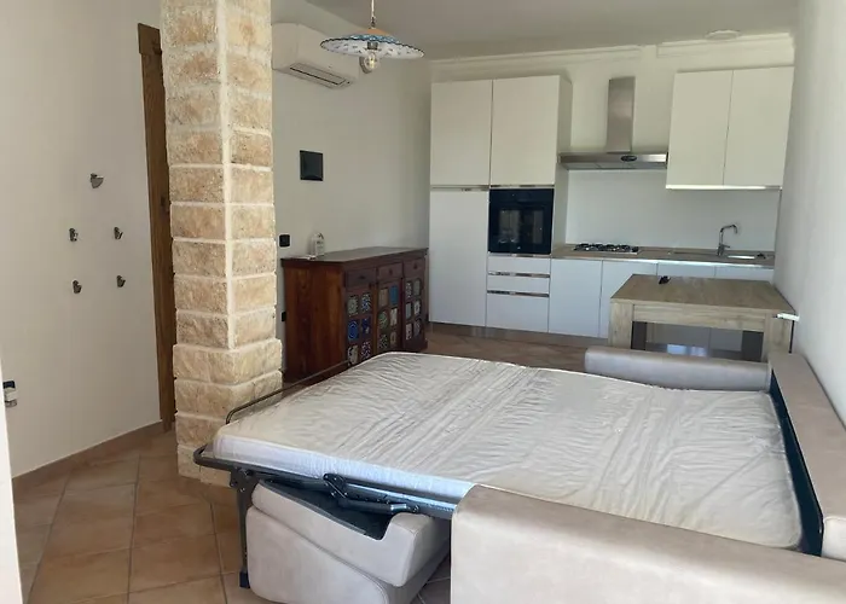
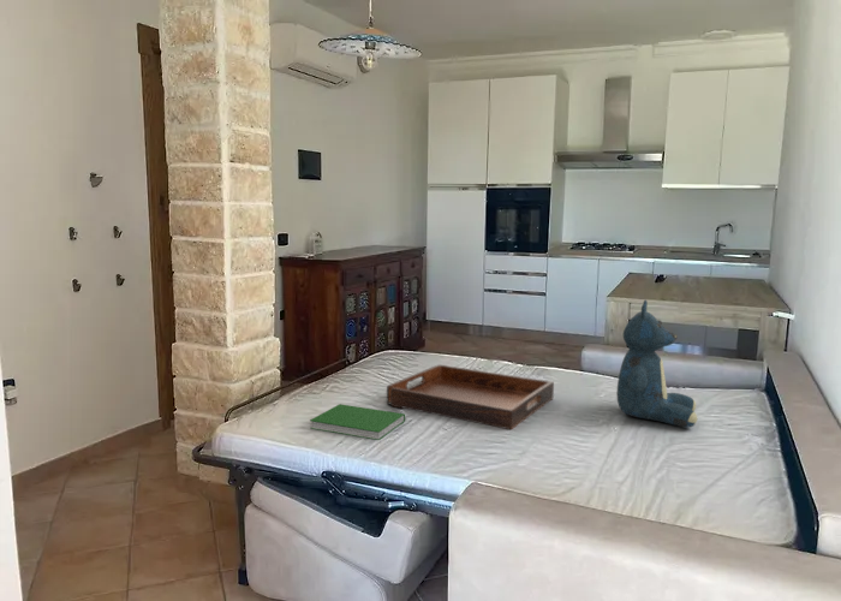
+ hardcover book [309,403,406,441]
+ teddy bear [615,299,698,429]
+ serving tray [386,363,555,432]
